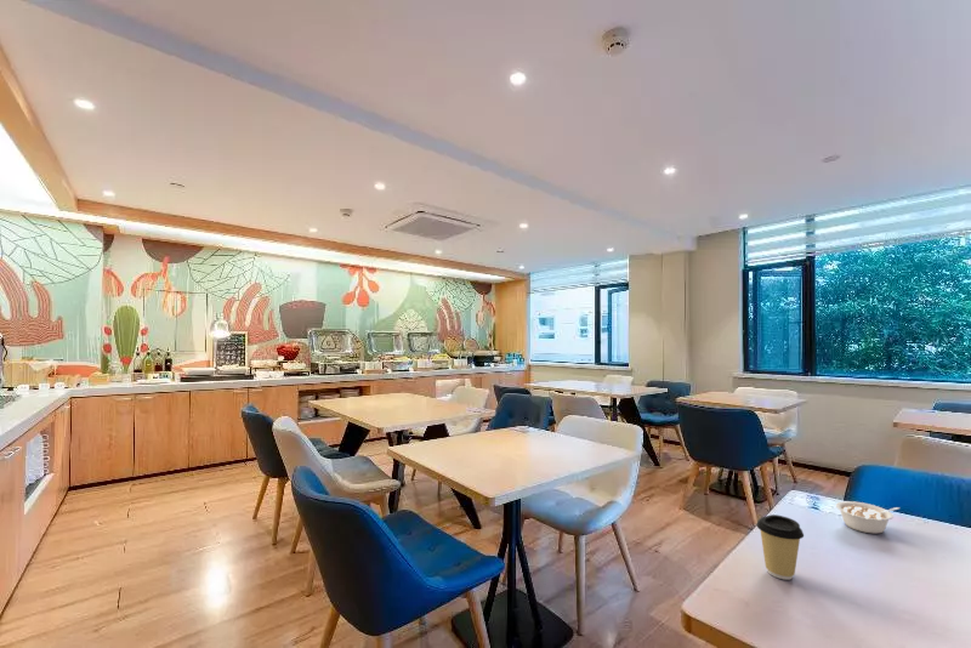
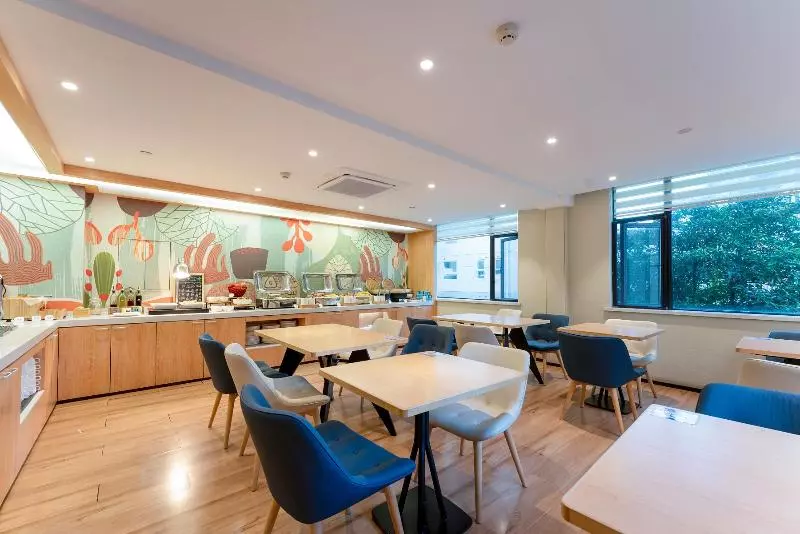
- coffee cup [755,513,805,581]
- legume [835,500,901,535]
